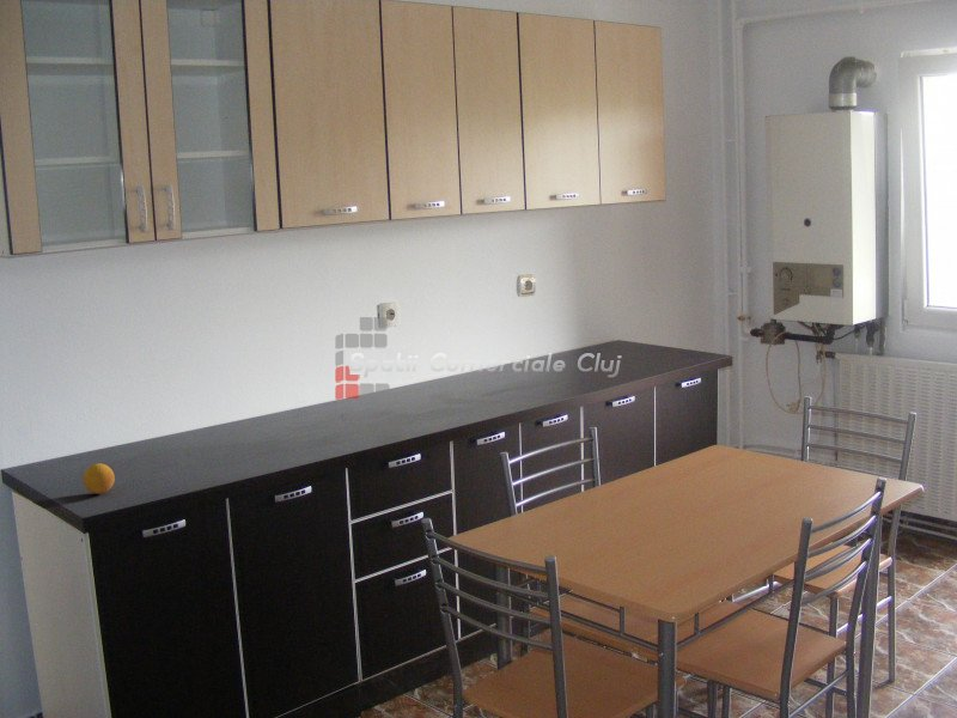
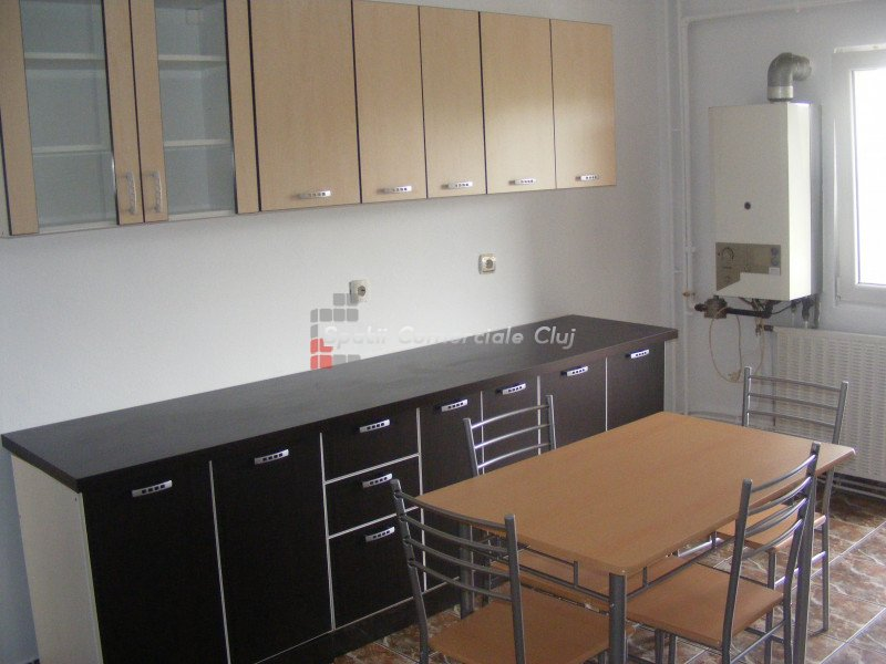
- fruit [83,462,116,495]
